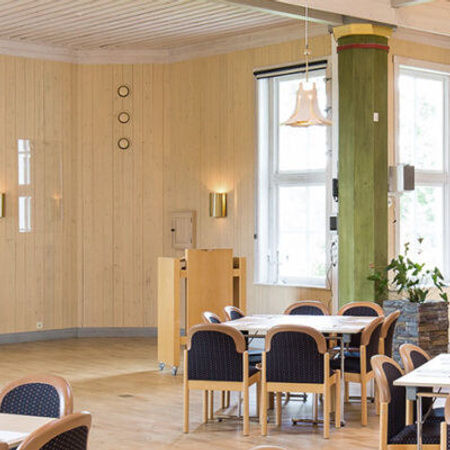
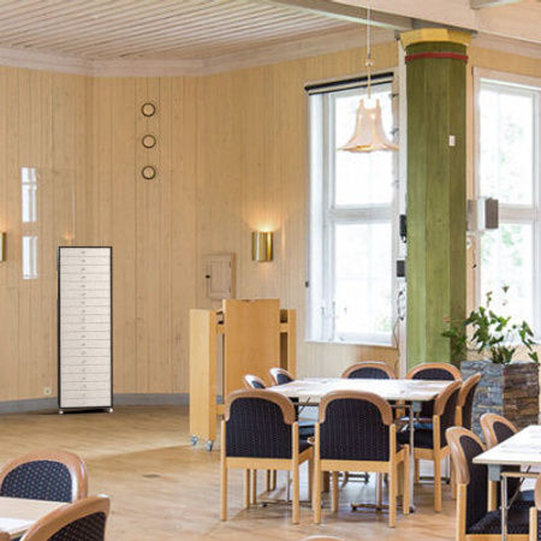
+ storage cabinet [55,245,114,415]
